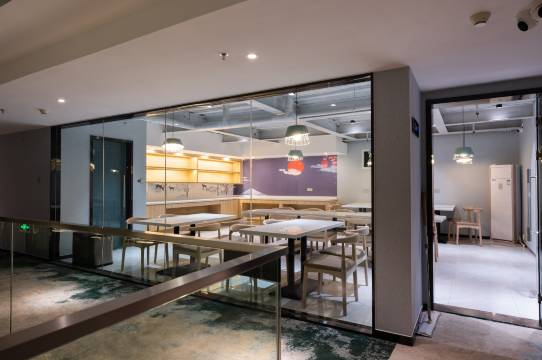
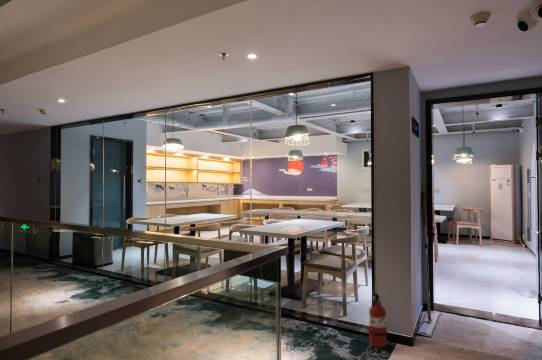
+ fire extinguisher [367,292,388,348]
